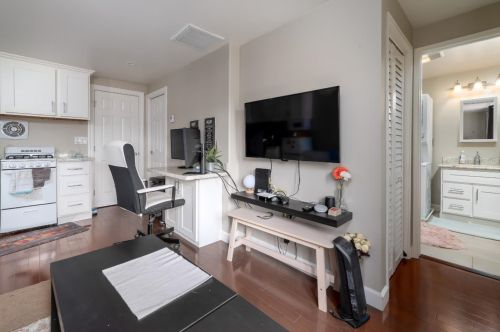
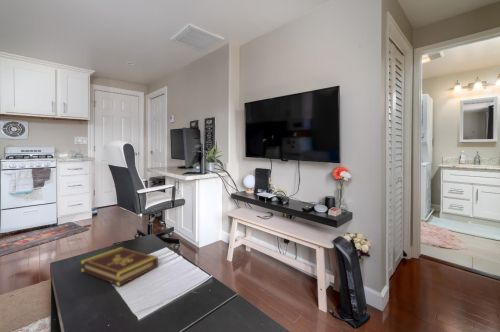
+ book [80,246,159,287]
